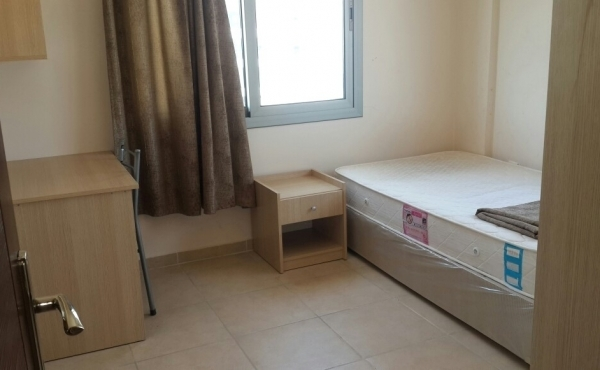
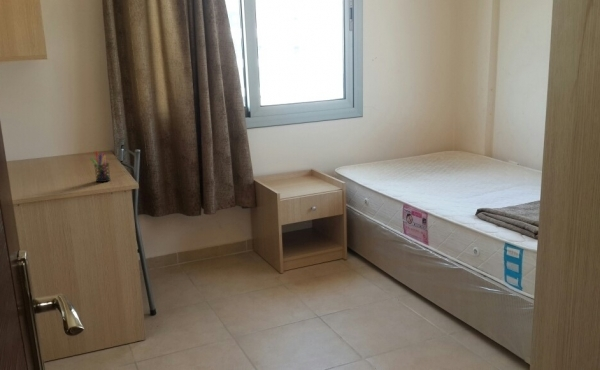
+ pen holder [90,150,112,183]
